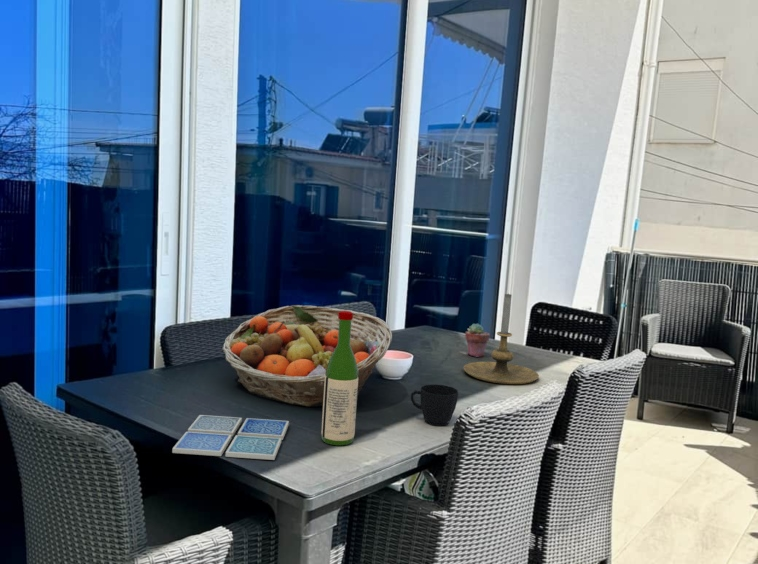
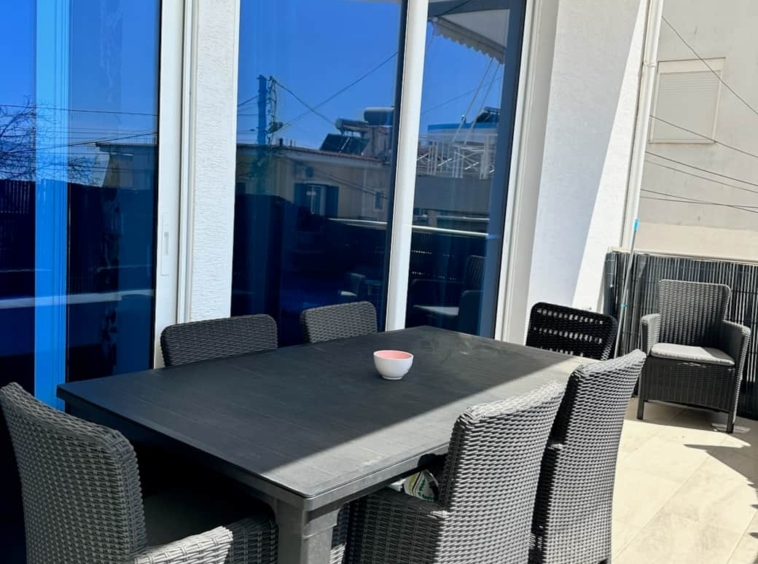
- candle holder [462,292,540,385]
- drink coaster [171,414,290,461]
- potted succulent [464,323,491,358]
- wine bottle [320,311,358,446]
- fruit basket [221,304,393,408]
- cup [410,383,459,427]
